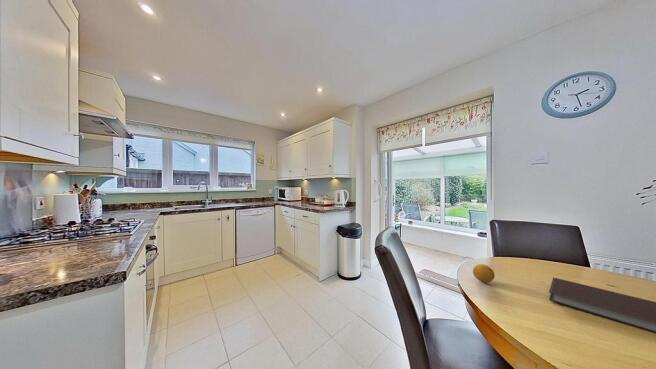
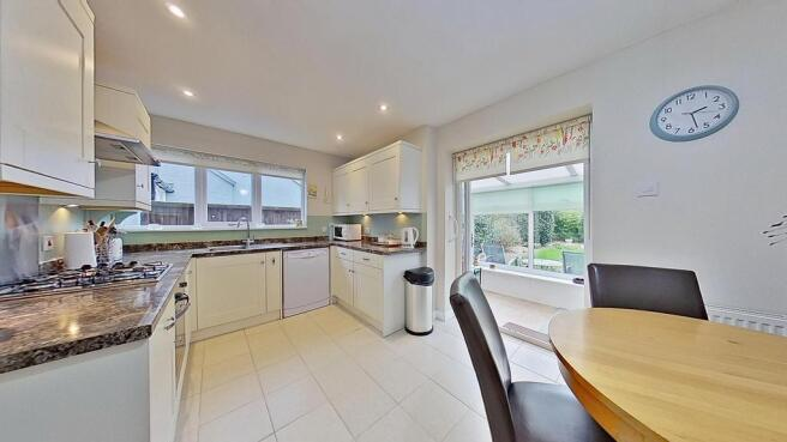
- fruit [472,263,496,284]
- notebook [548,276,656,334]
